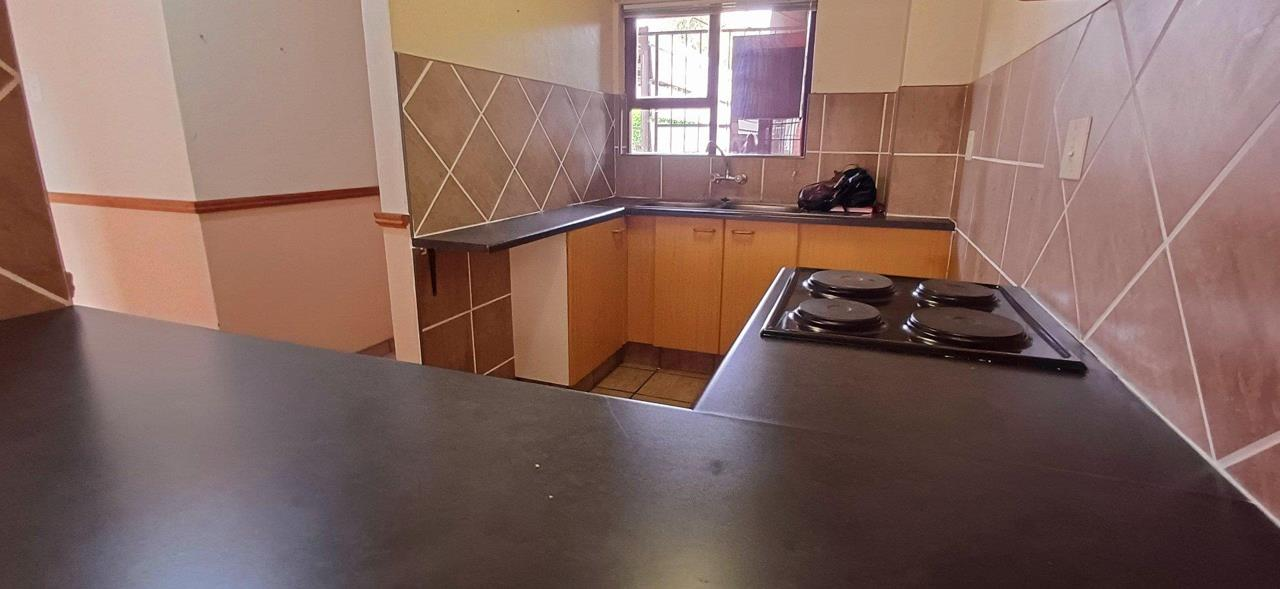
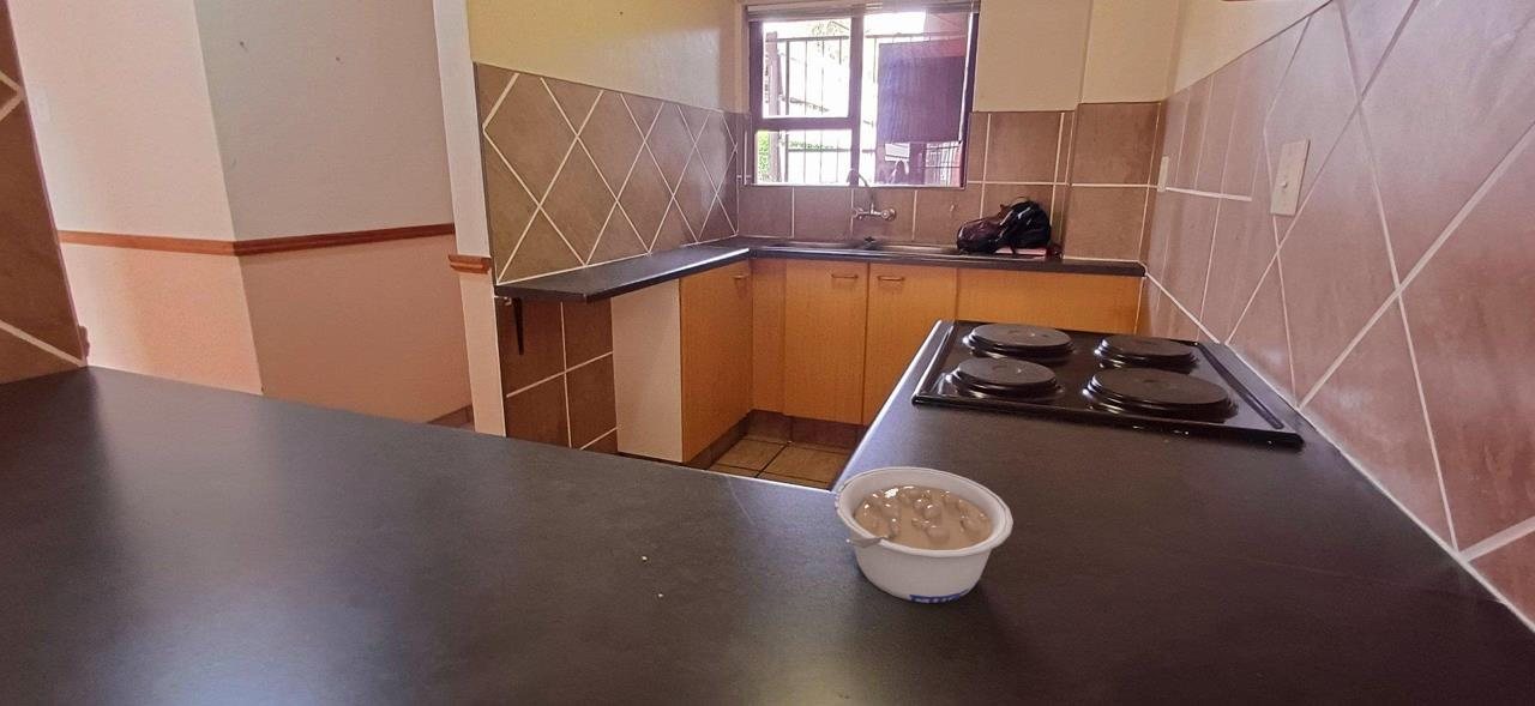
+ legume [832,466,1015,604]
